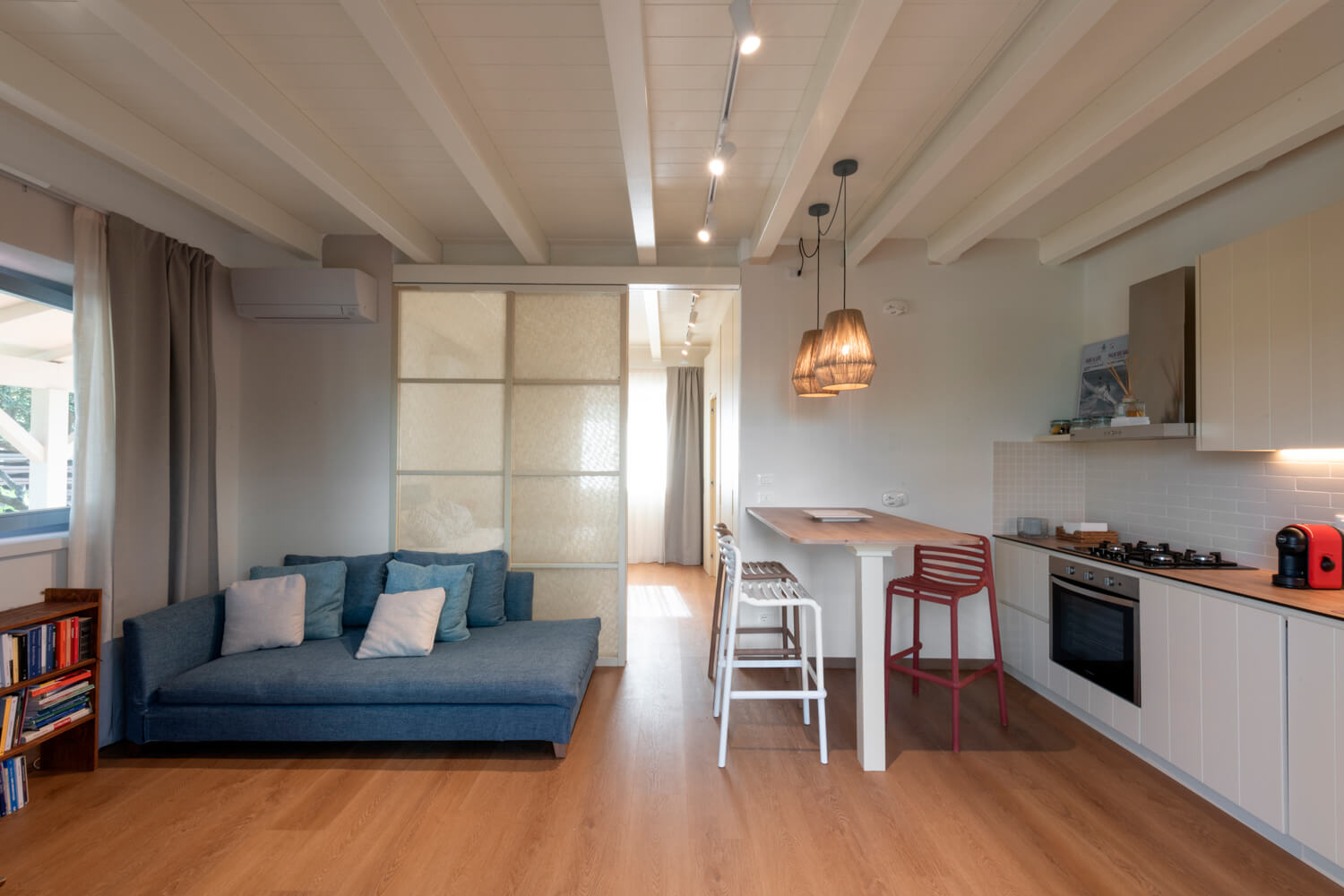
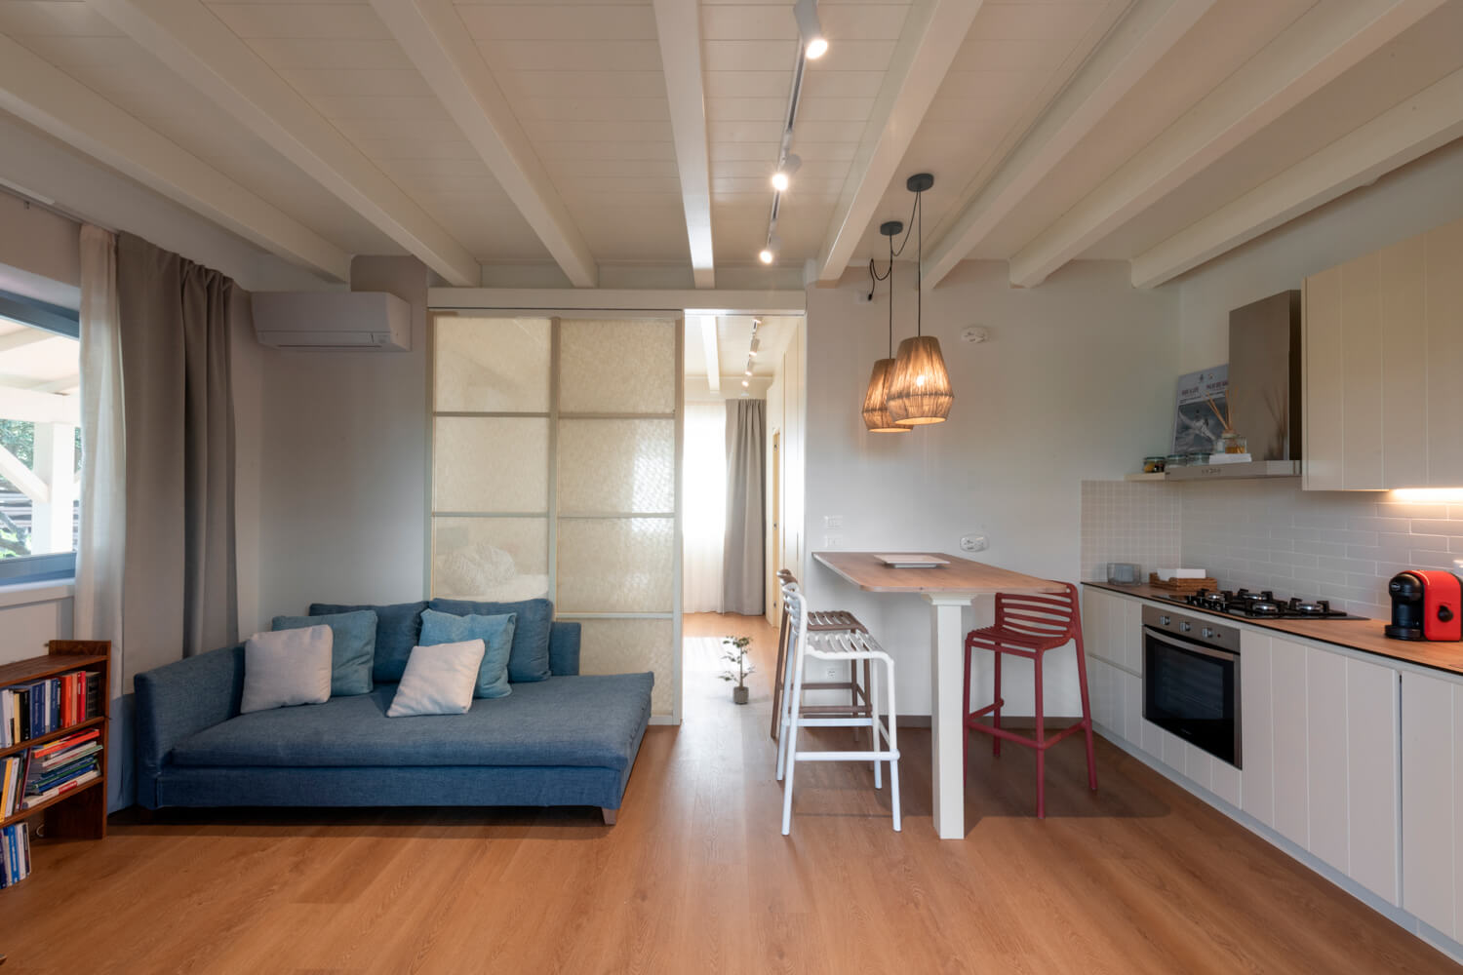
+ potted plant [716,634,757,705]
